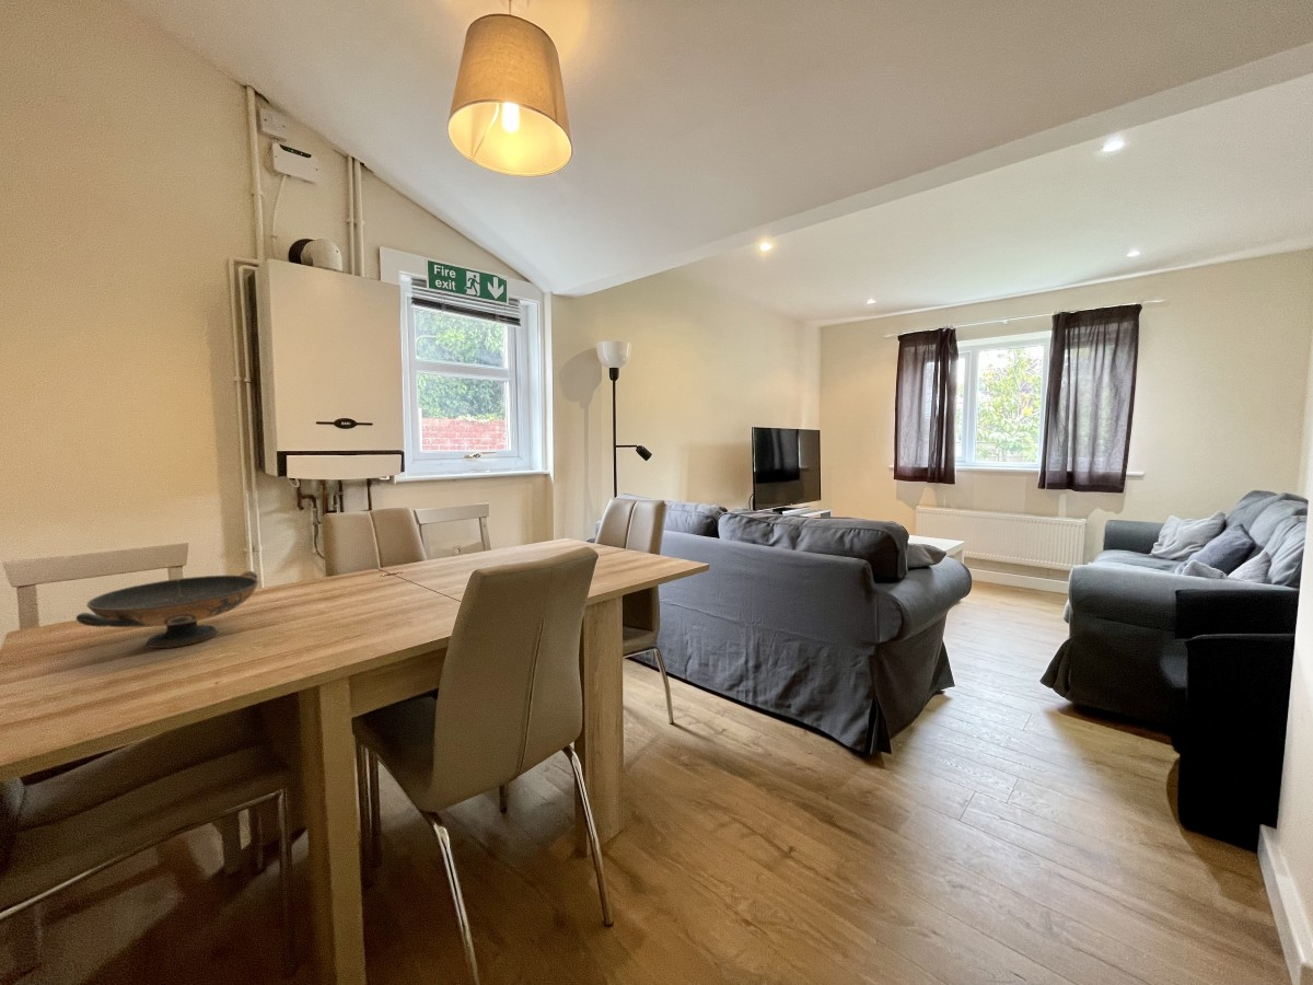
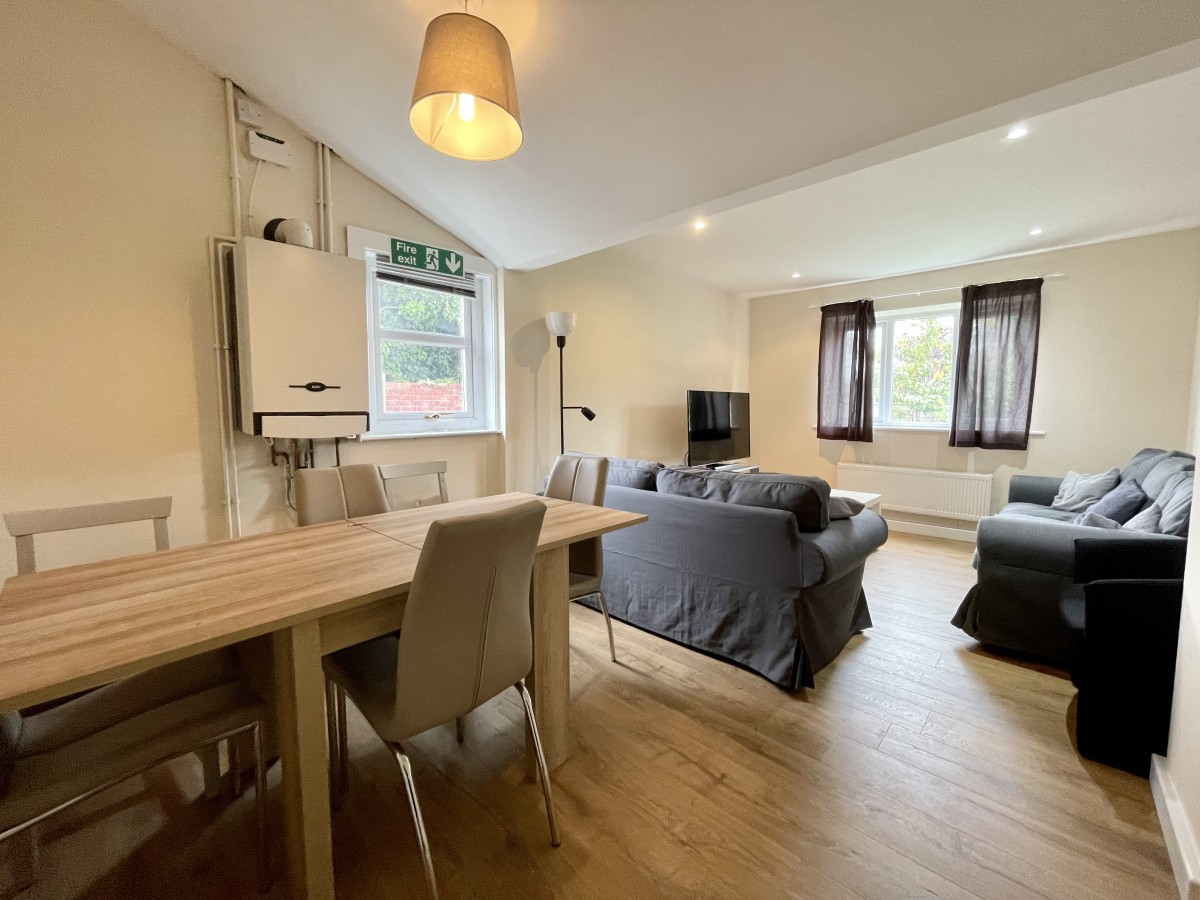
- decorative bowl [74,570,259,649]
